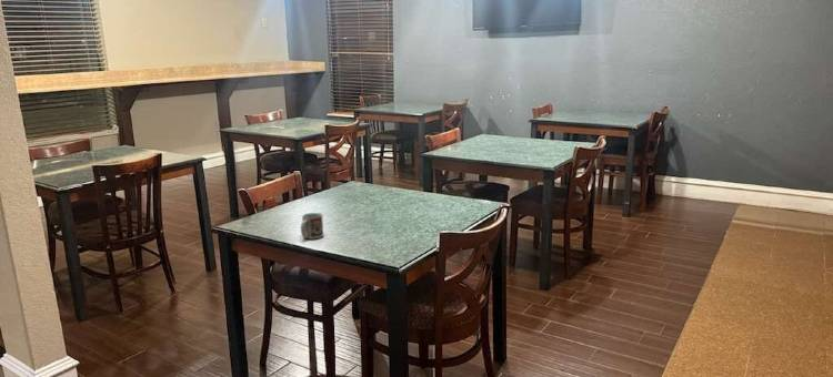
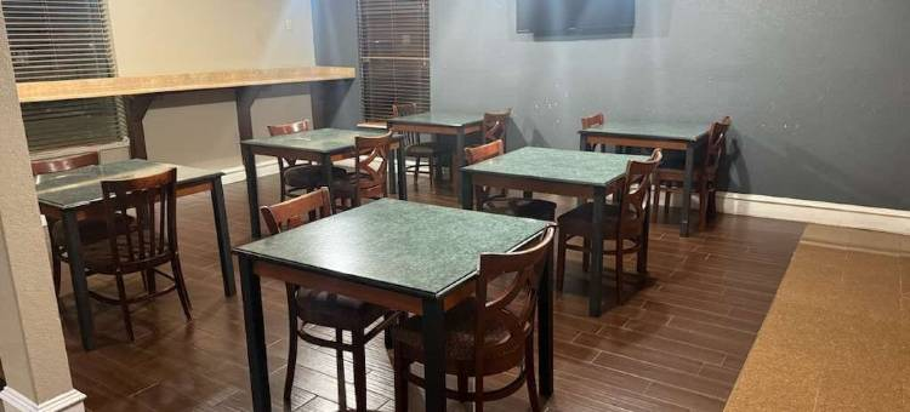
- cup [300,212,324,241]
